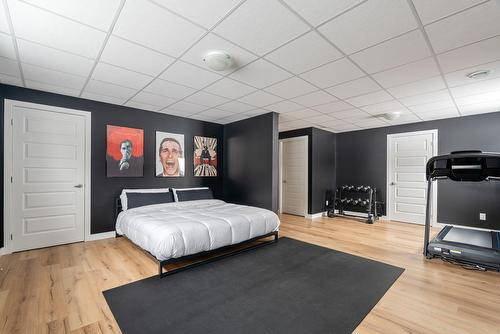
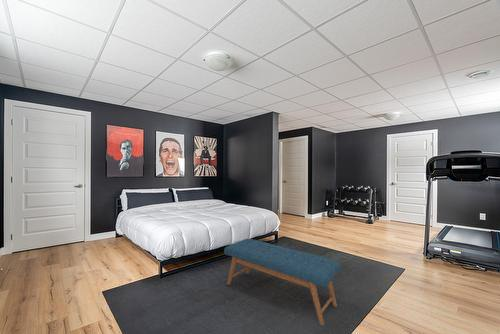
+ bench [223,238,342,326]
